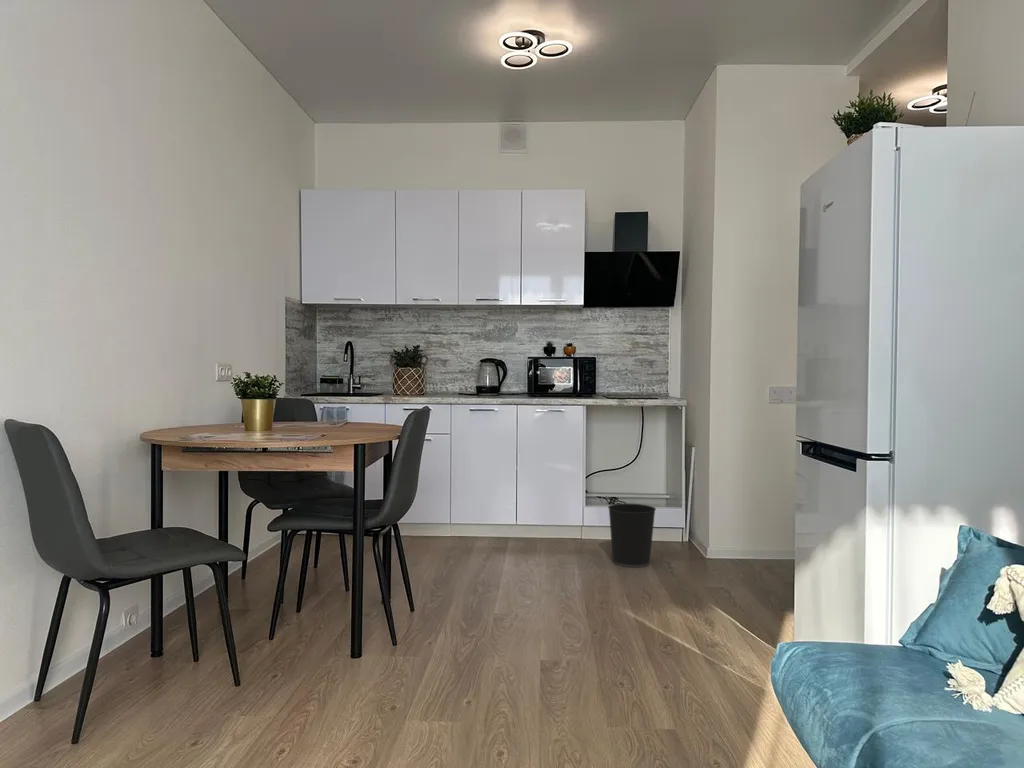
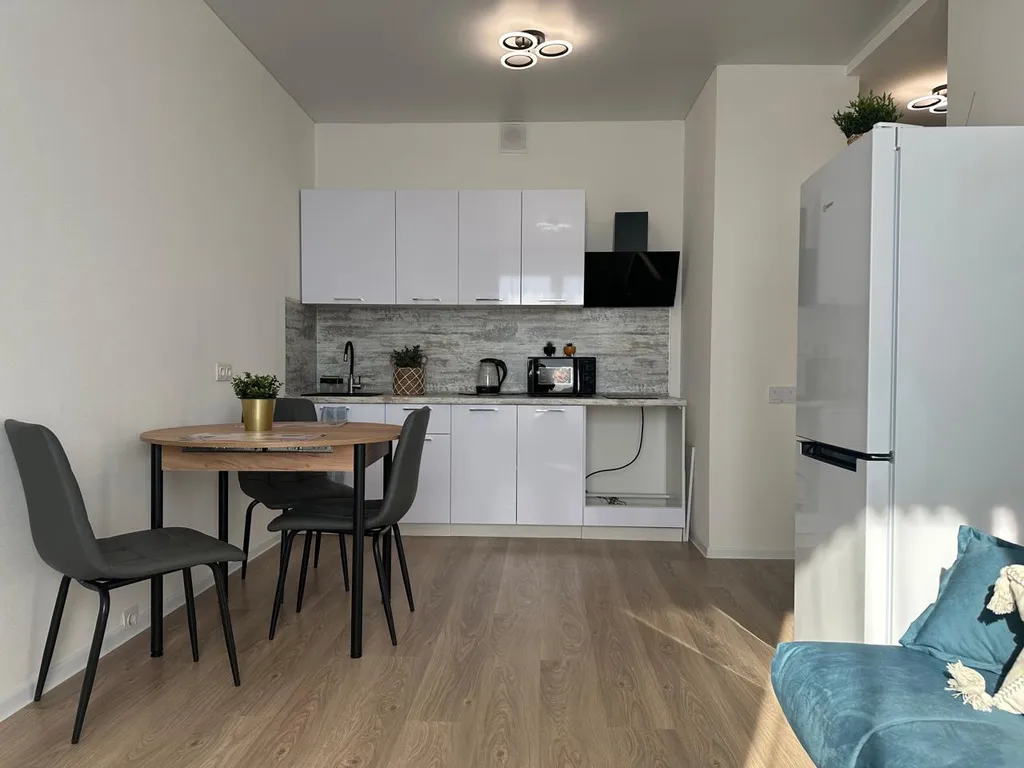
- wastebasket [607,503,657,568]
